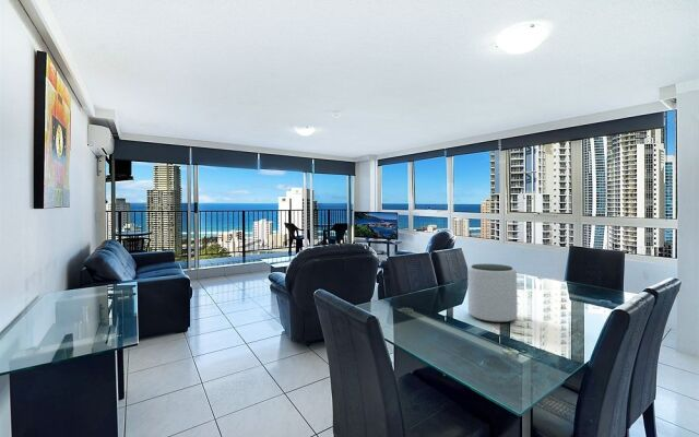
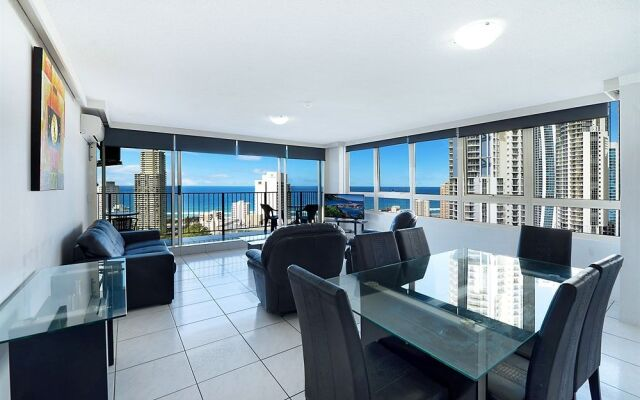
- plant pot [466,263,518,323]
